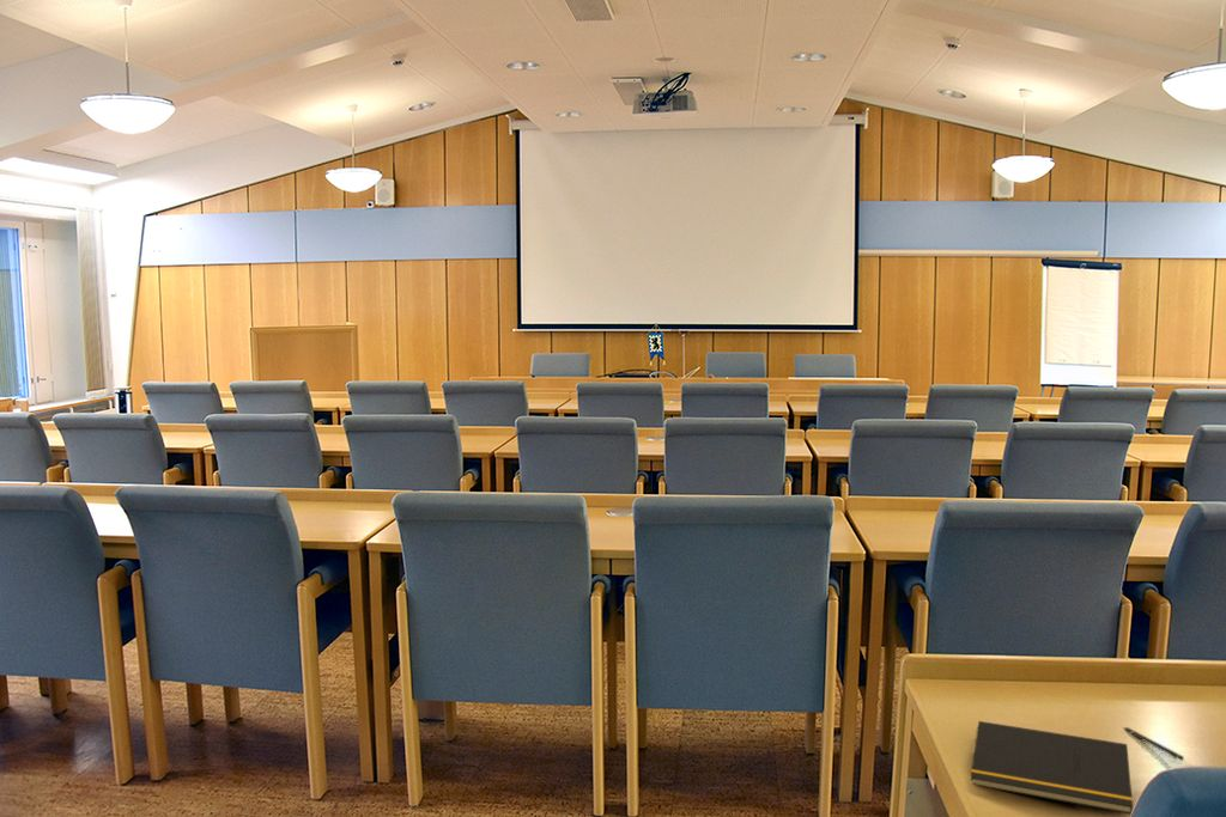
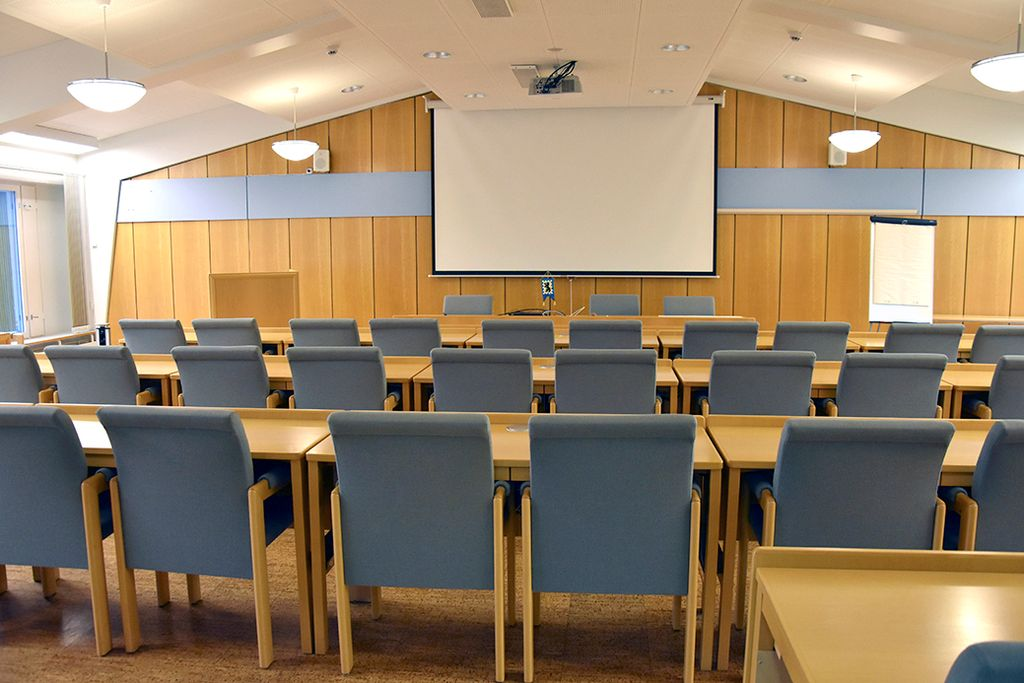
- pen [1123,726,1185,762]
- notepad [970,720,1134,816]
